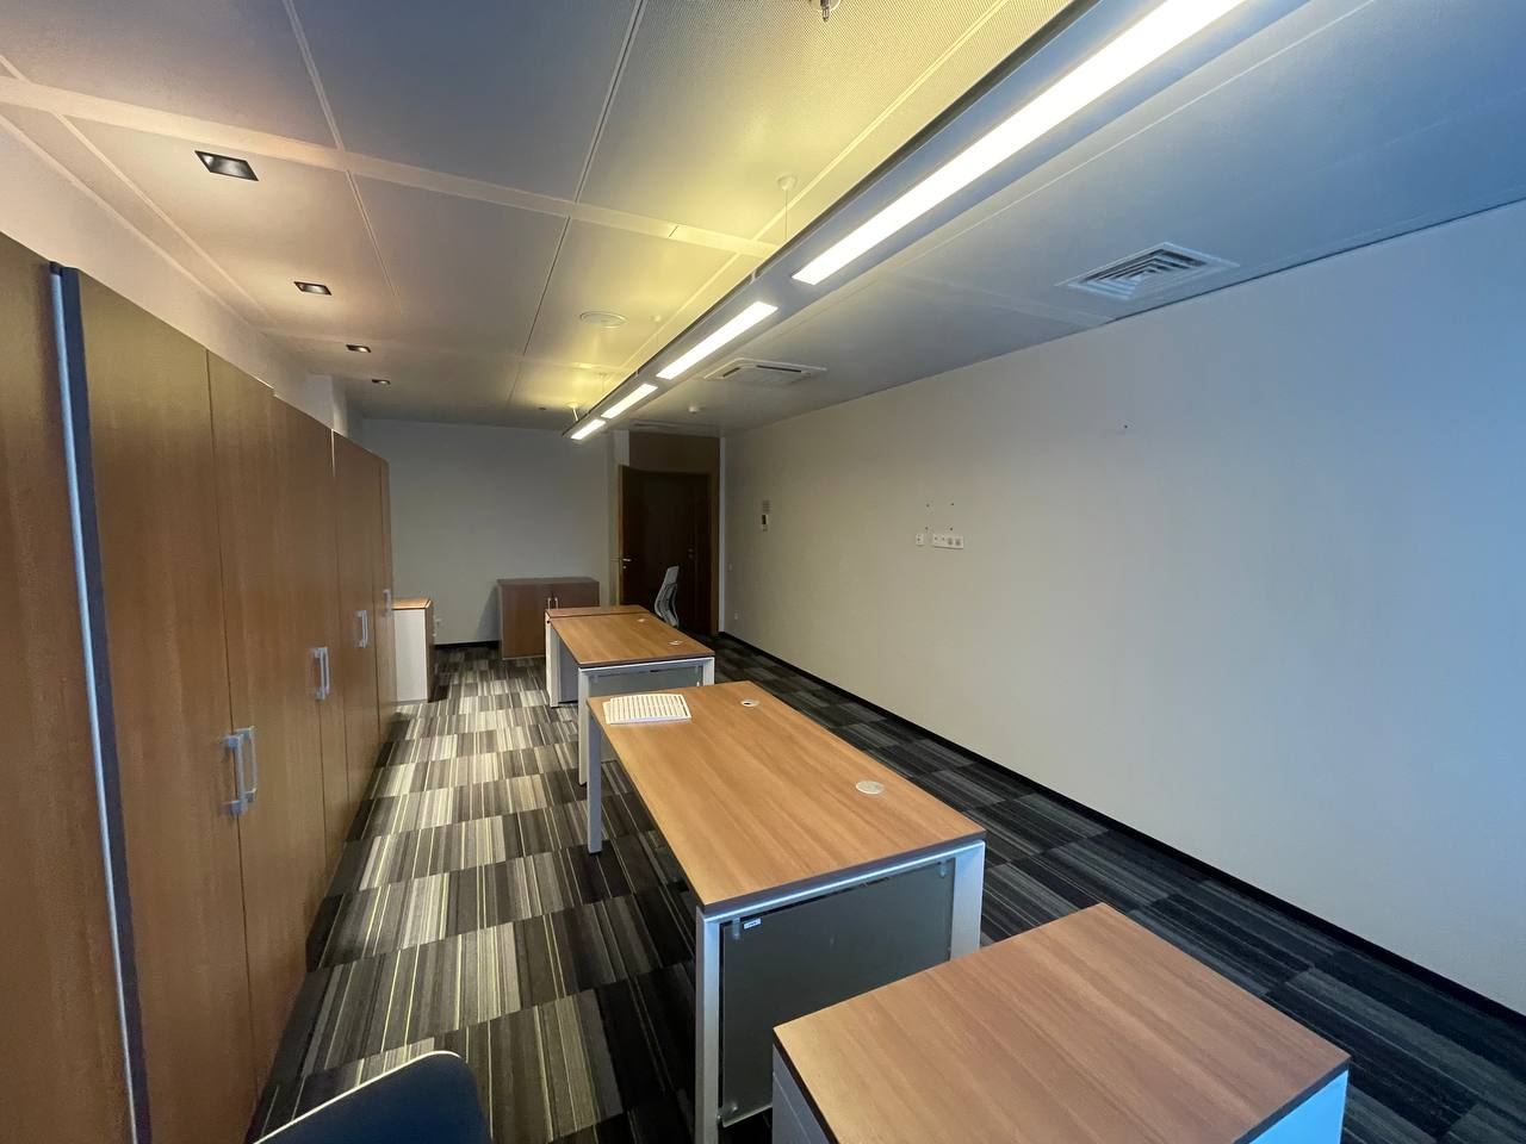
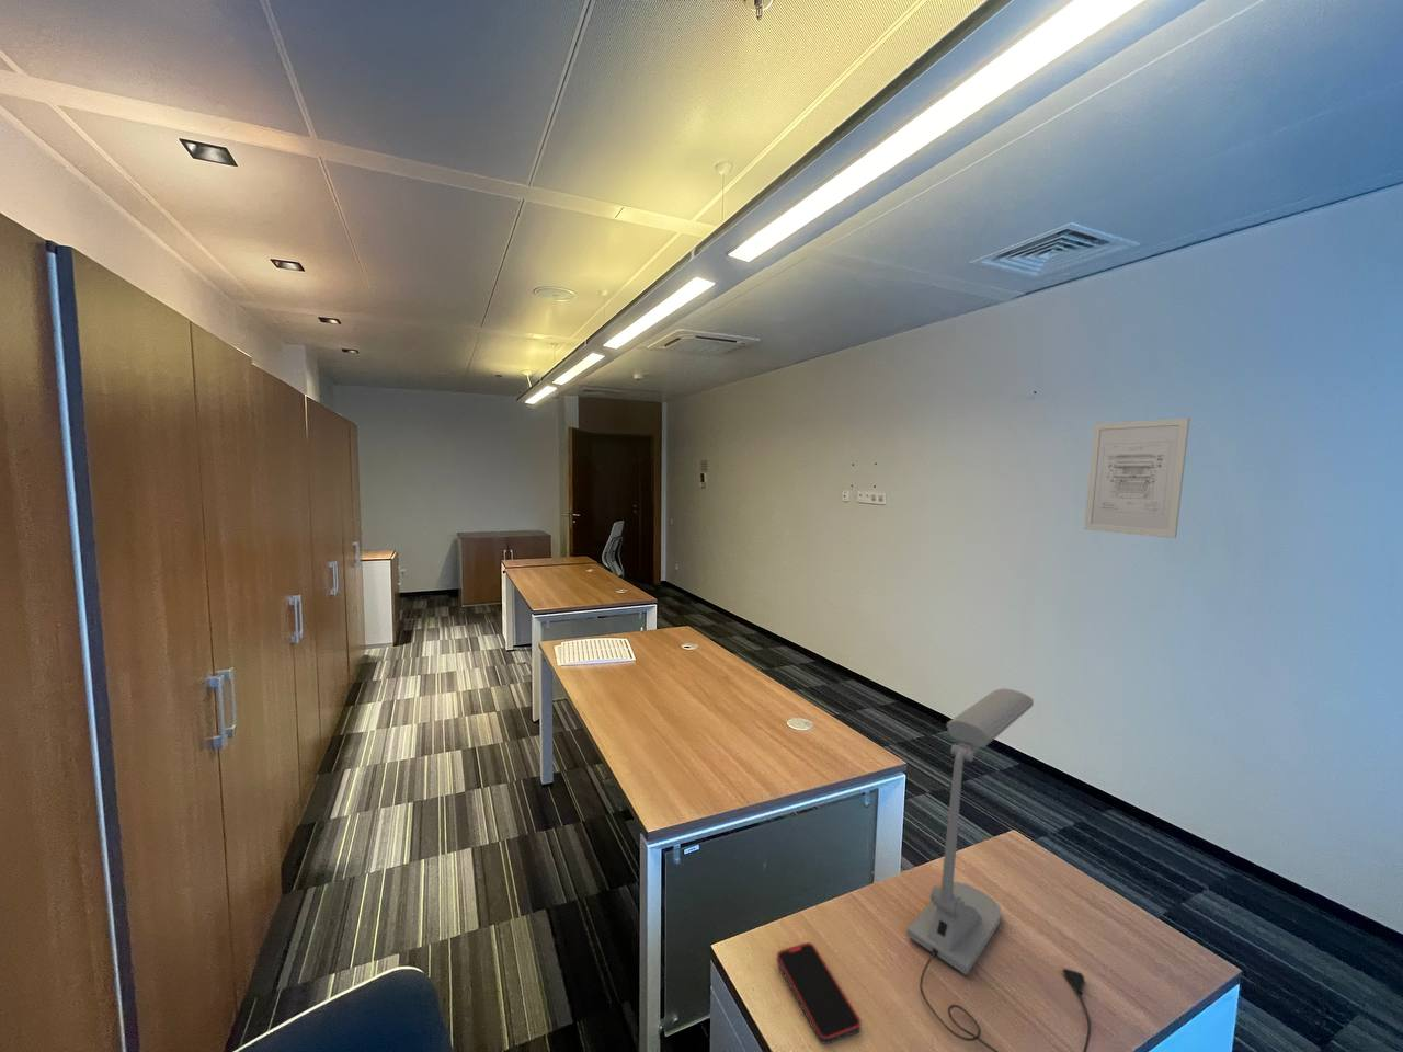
+ smartphone [776,941,862,1045]
+ desk lamp [906,687,1091,1052]
+ wall art [1083,417,1191,539]
